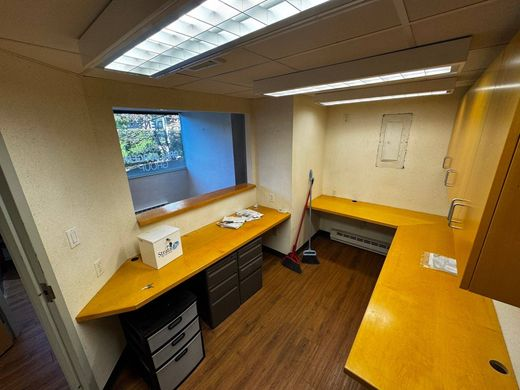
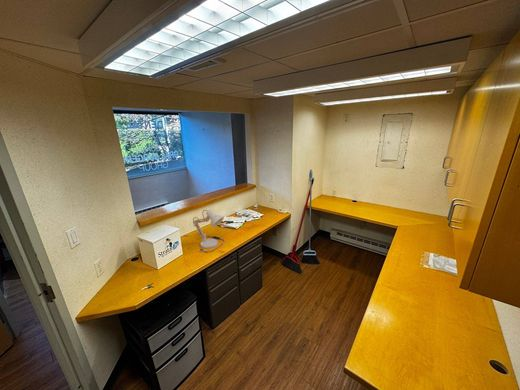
+ desk lamp [192,208,226,253]
